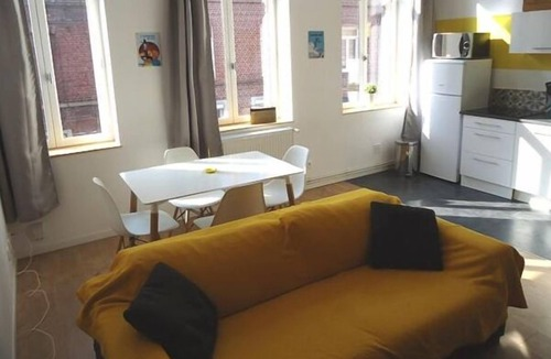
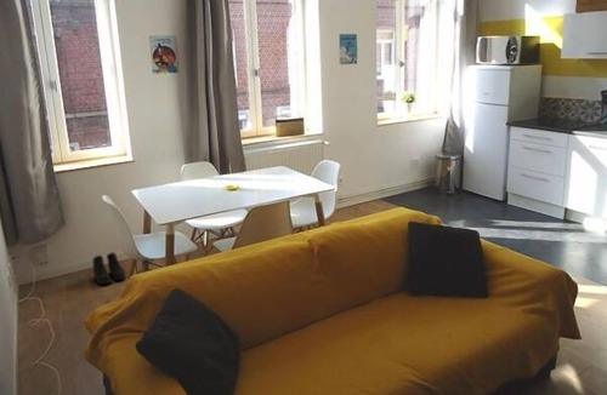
+ boots [91,251,127,285]
